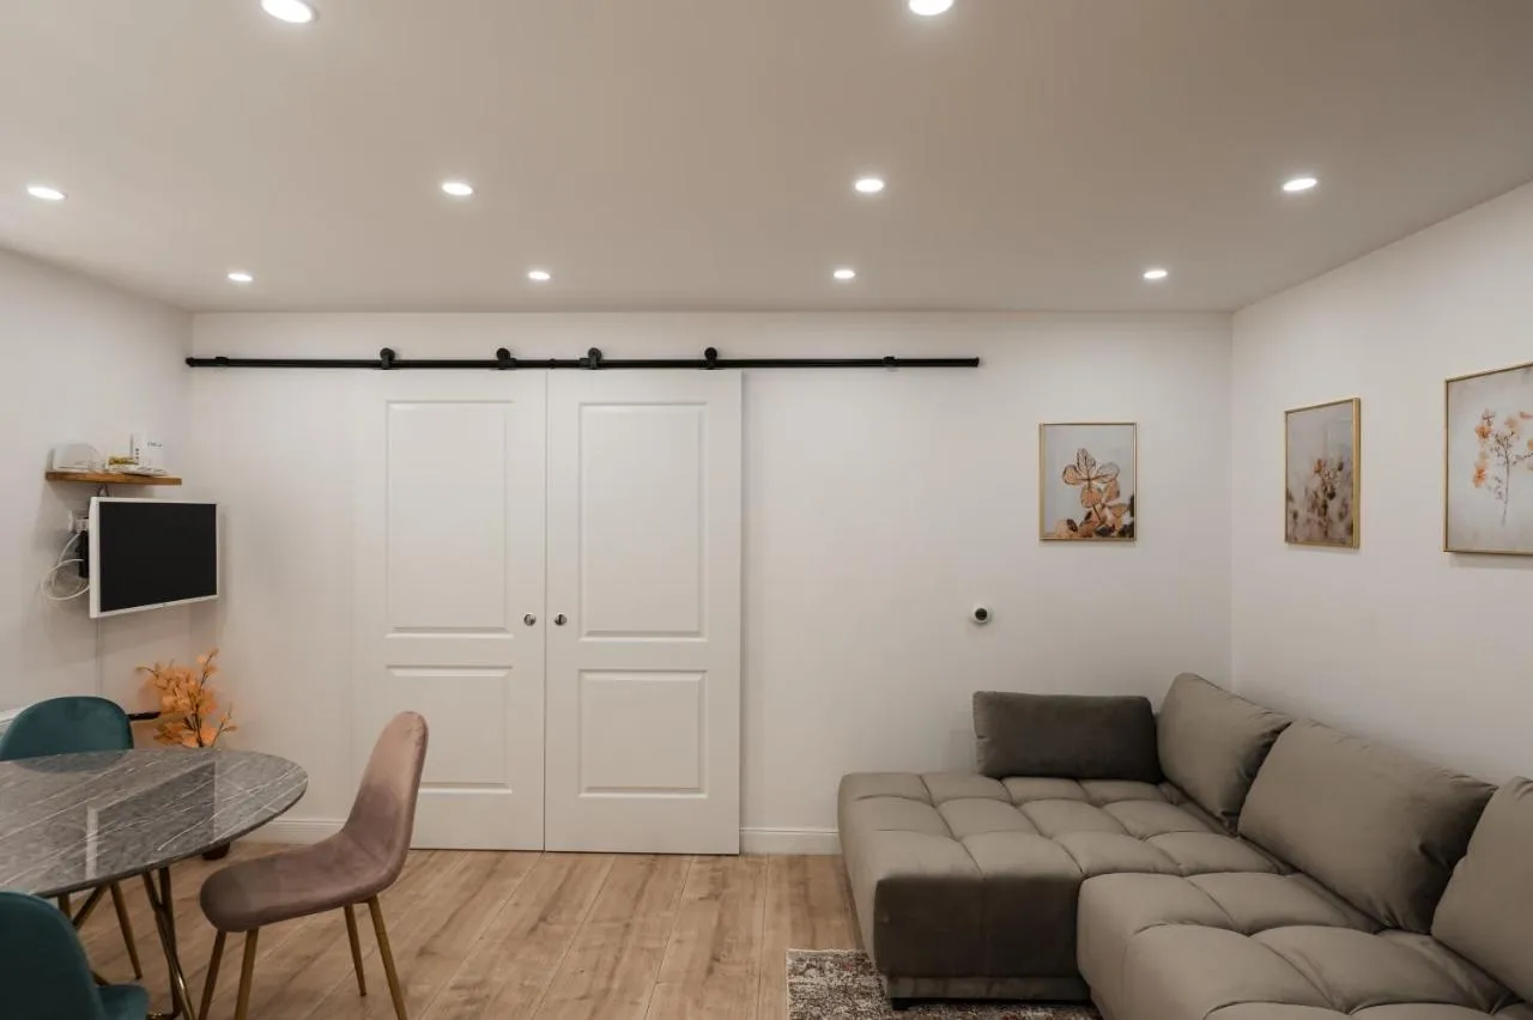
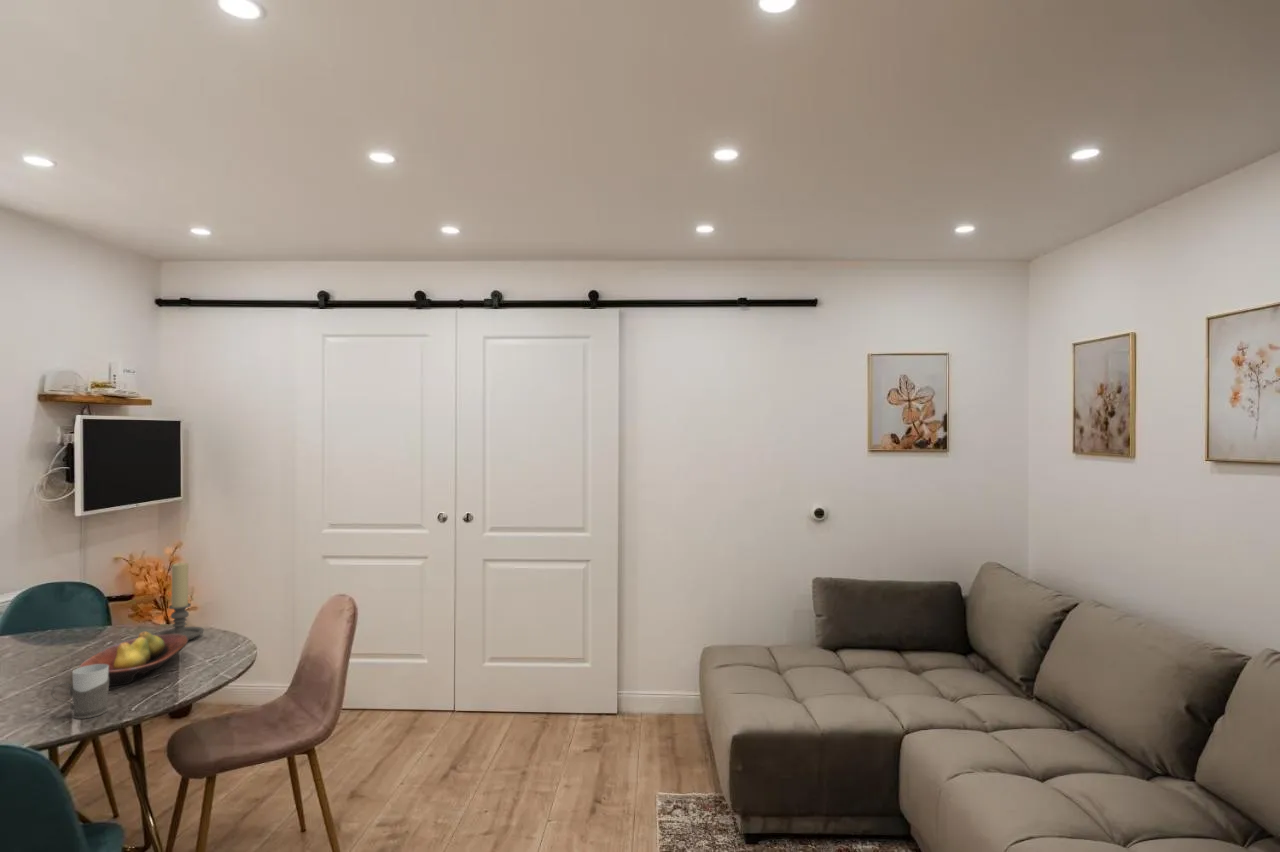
+ candle holder [155,561,205,642]
+ fruit bowl [78,631,189,687]
+ mug [50,664,110,720]
